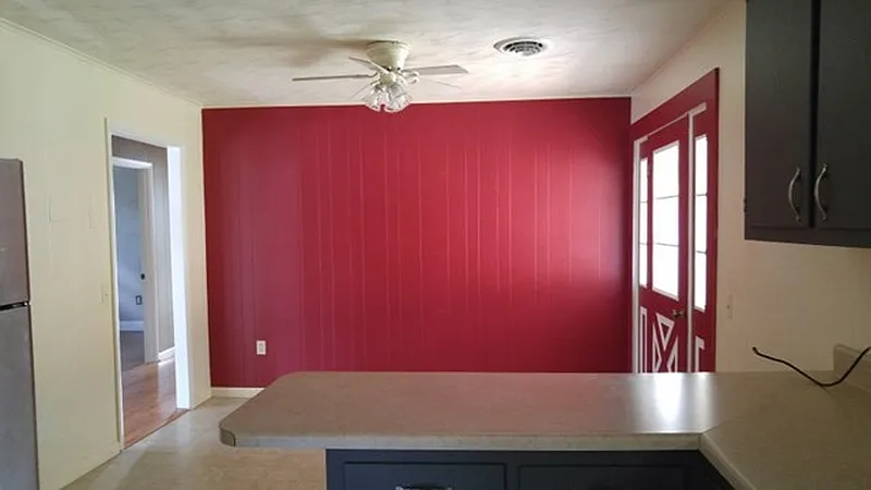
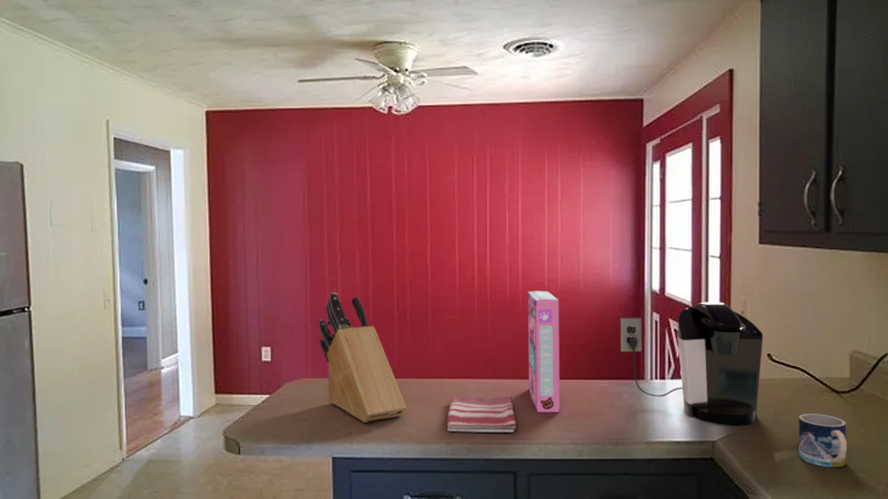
+ mug [798,413,848,468]
+ knife block [317,292,407,424]
+ dish towel [446,395,517,434]
+ coffee maker [619,301,764,427]
+ cereal box [527,289,561,414]
